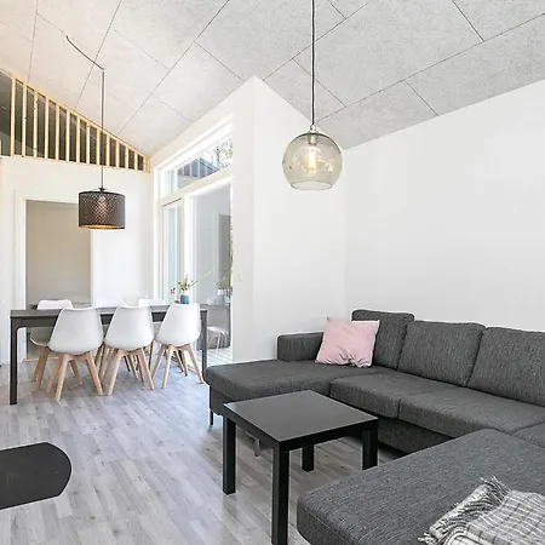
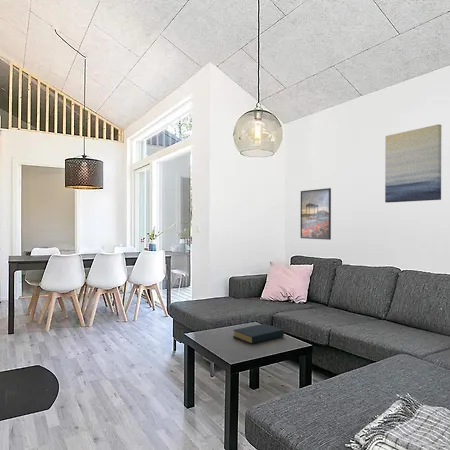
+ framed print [300,187,332,241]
+ hardback book [232,323,285,345]
+ wall art [384,123,442,203]
